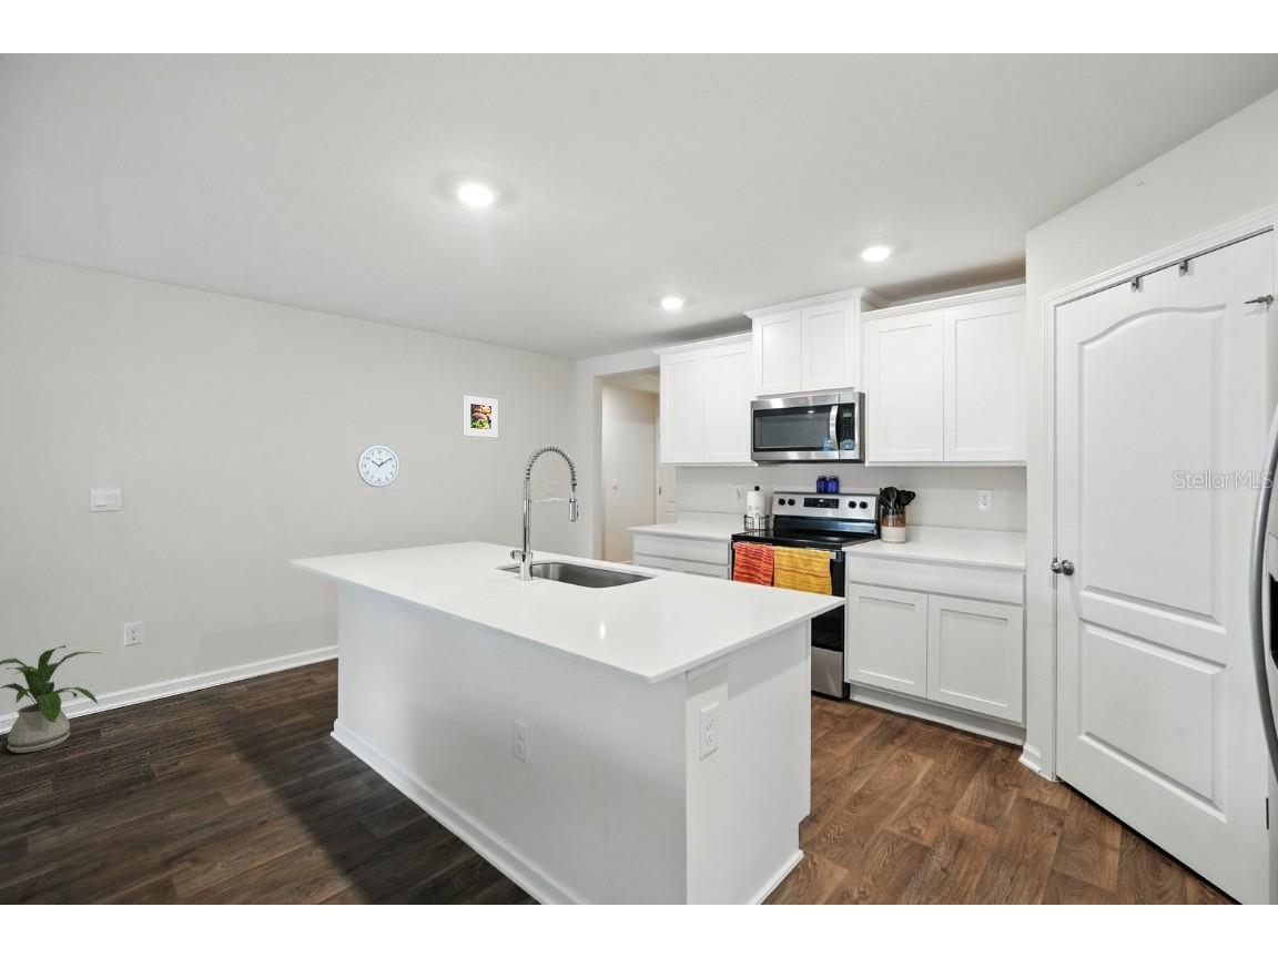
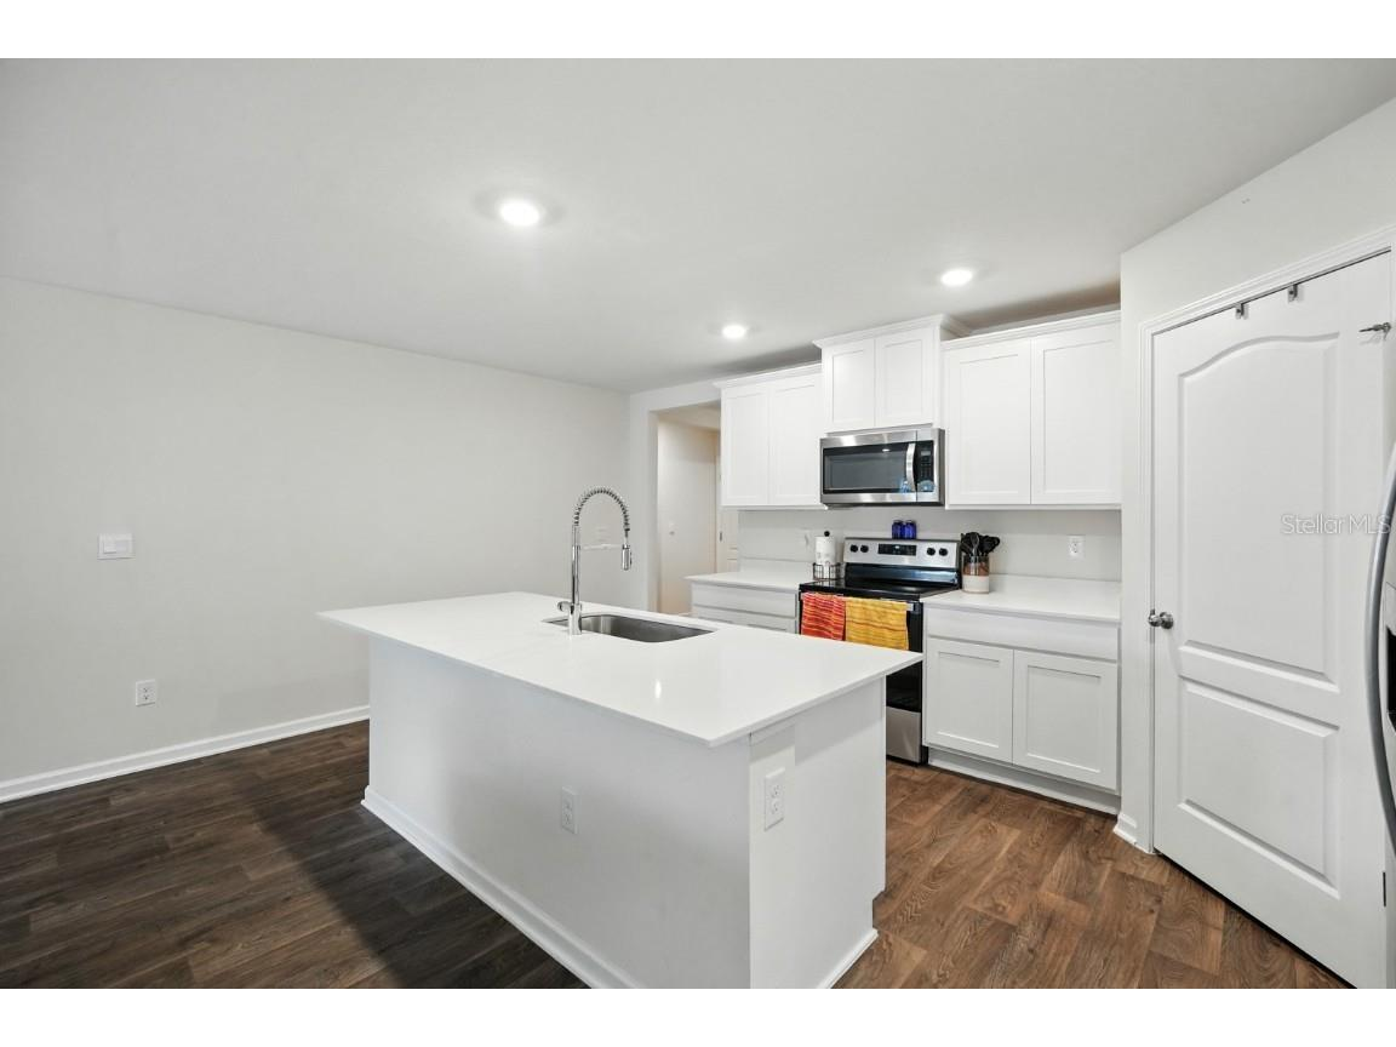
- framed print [462,395,499,438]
- wall clock [356,444,400,489]
- house plant [0,644,104,754]
